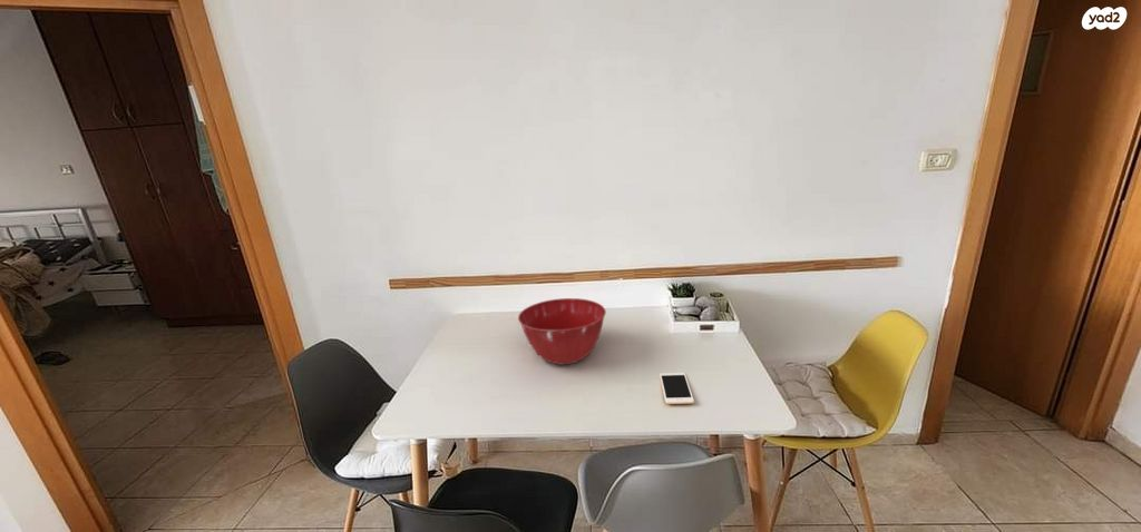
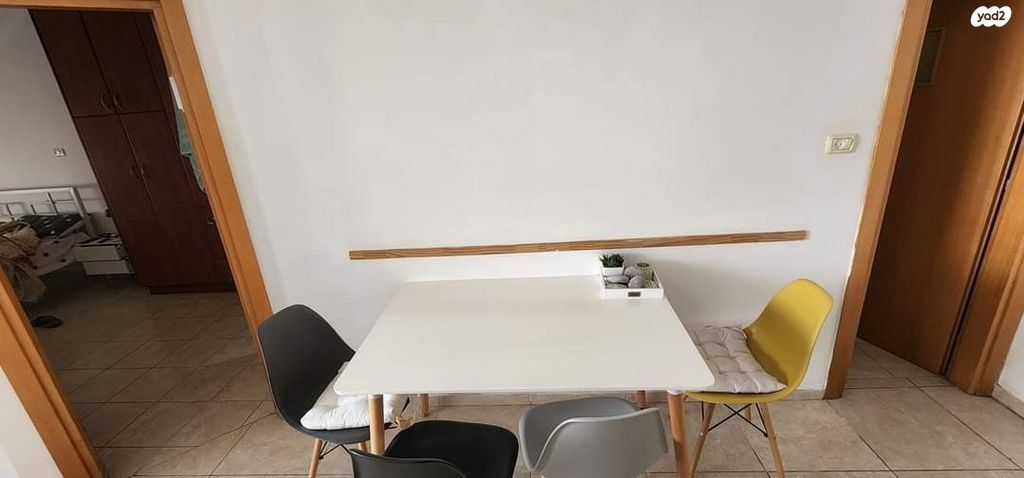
- cell phone [659,372,695,405]
- mixing bowl [517,297,607,365]
